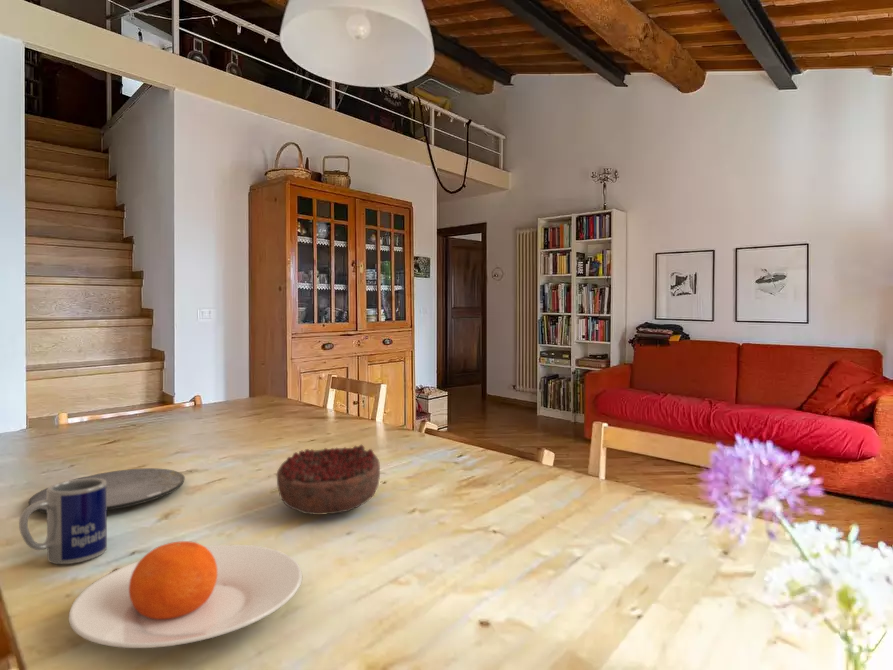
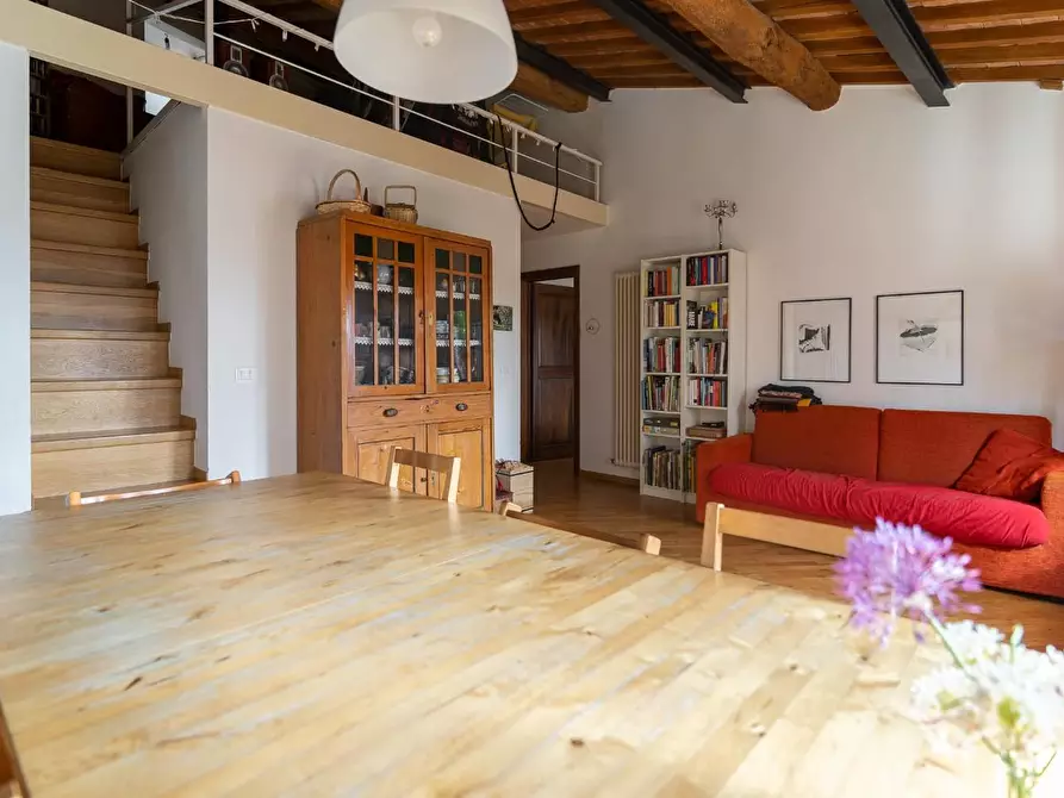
- decorative bowl [276,443,381,516]
- plate [68,540,303,649]
- mug [18,478,108,565]
- plate [28,467,186,514]
